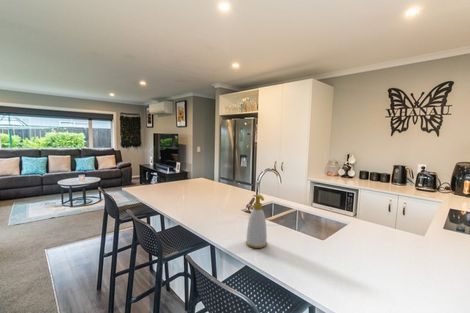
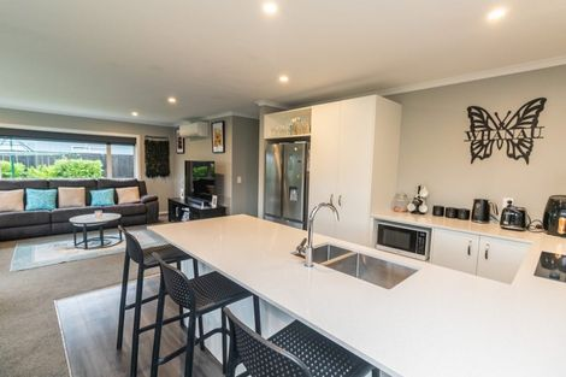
- soap bottle [245,194,268,249]
